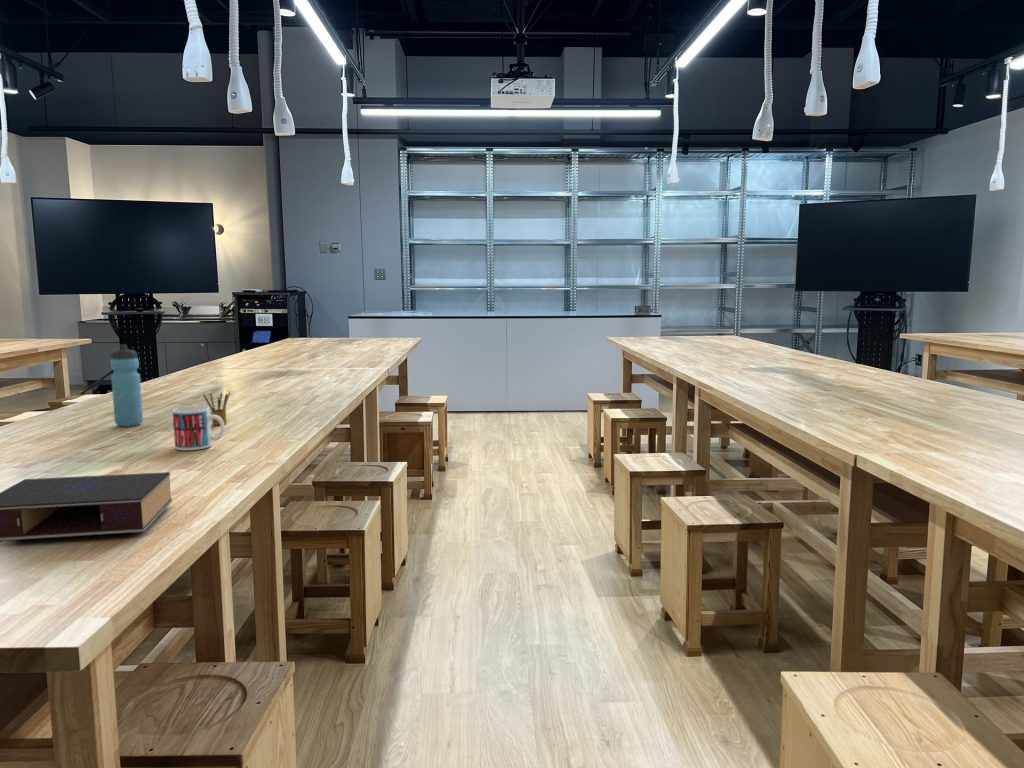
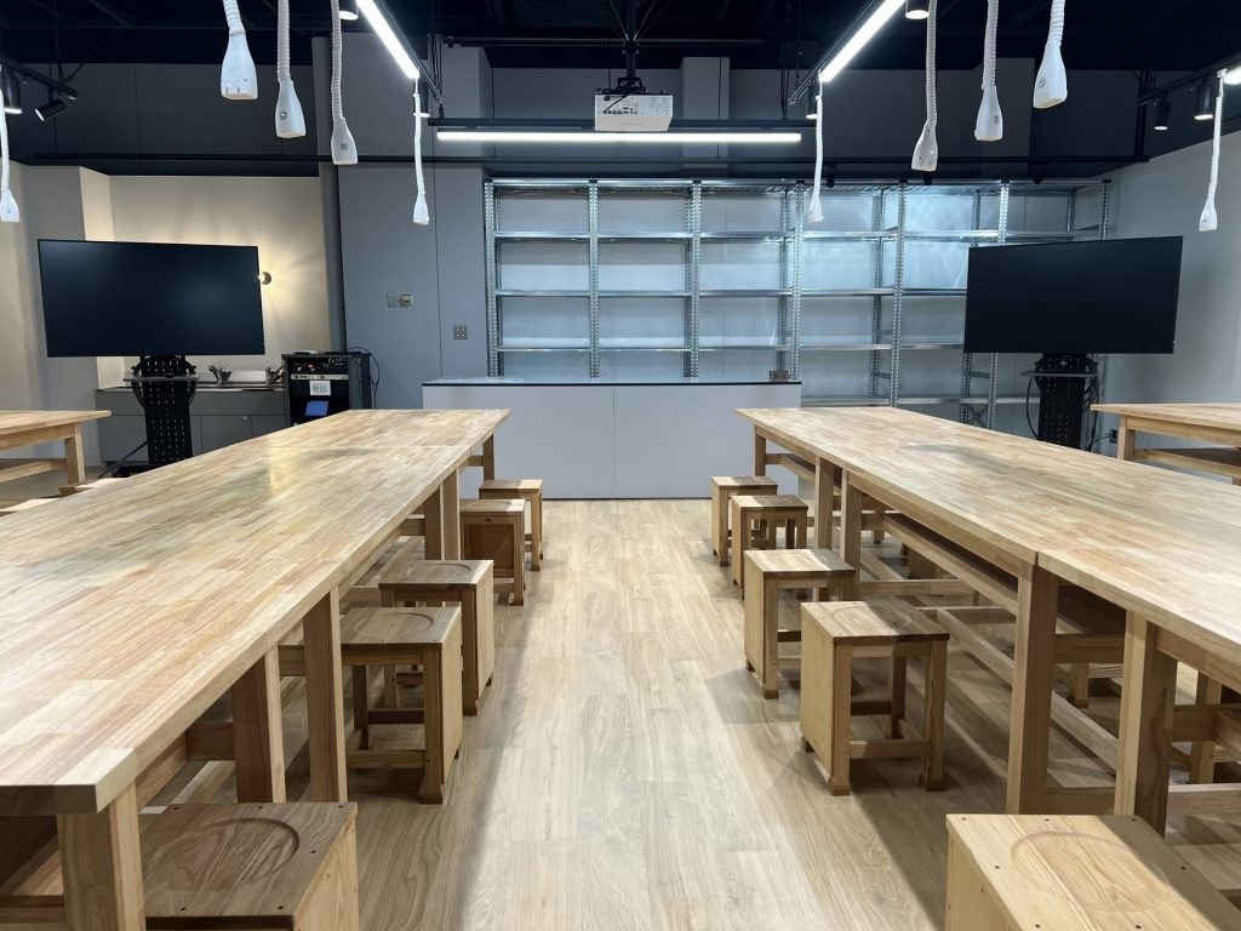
- book [0,471,173,543]
- mug [172,405,226,451]
- water bottle [109,343,144,428]
- pencil box [202,391,231,426]
